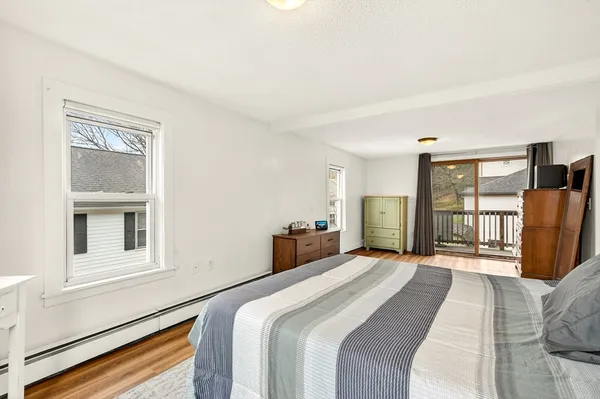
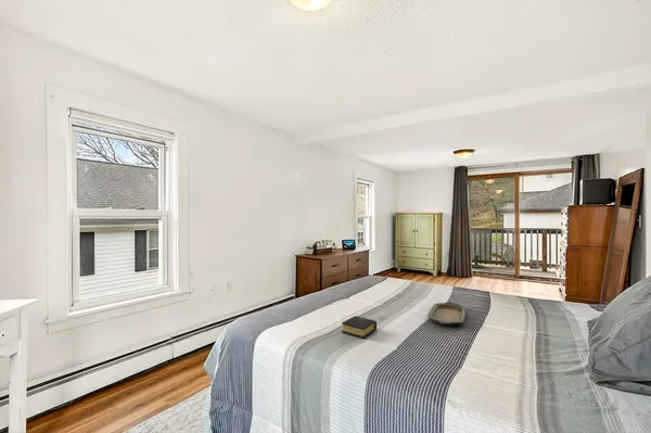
+ book [341,315,378,340]
+ serving tray [427,301,467,327]
